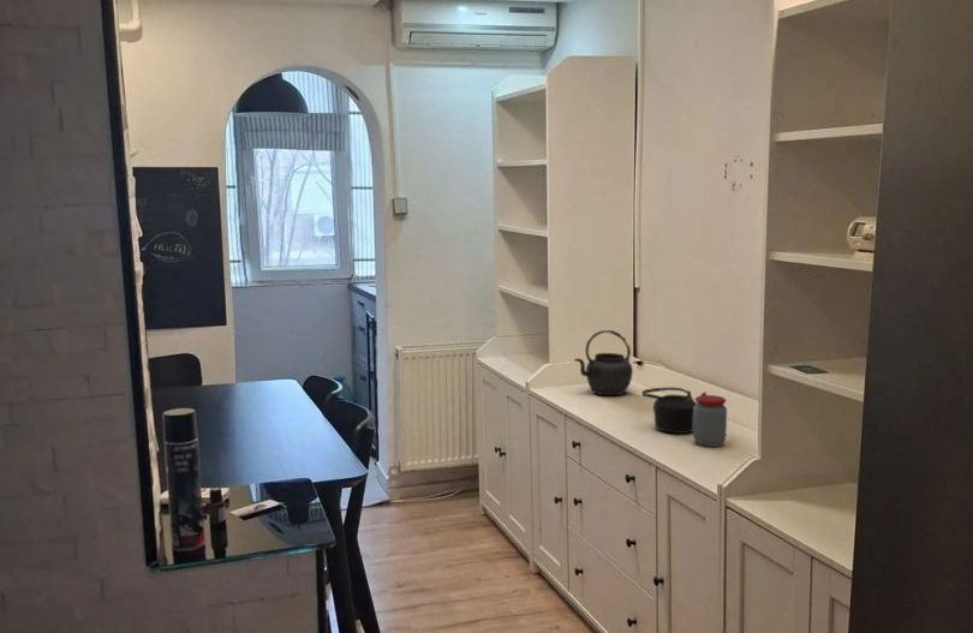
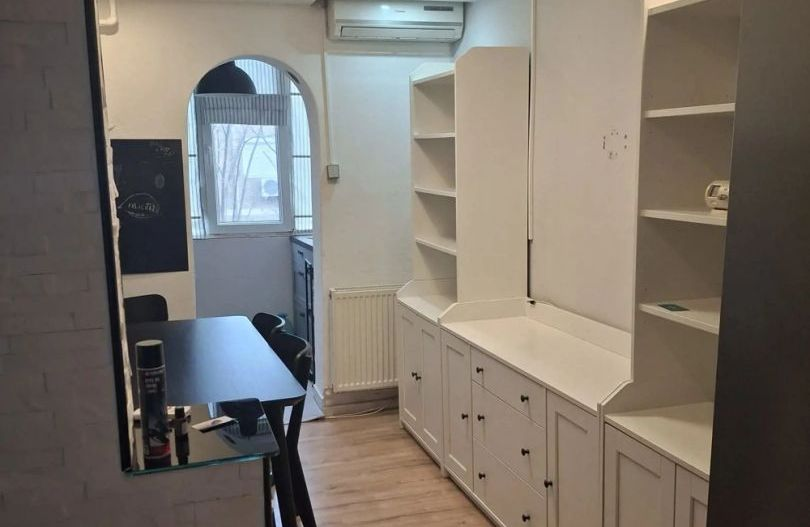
- jar [692,394,728,448]
- kettle [573,329,634,396]
- teapot [640,387,708,435]
